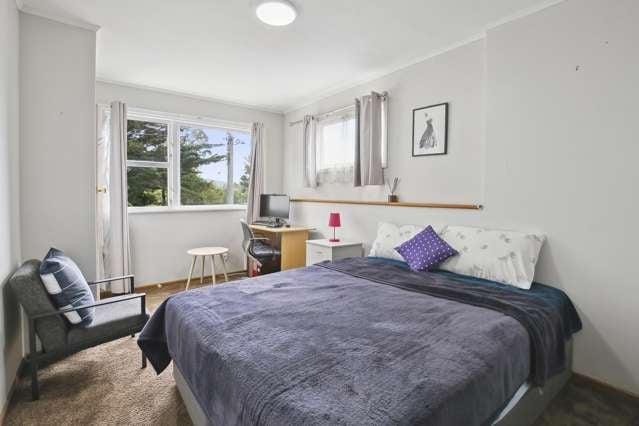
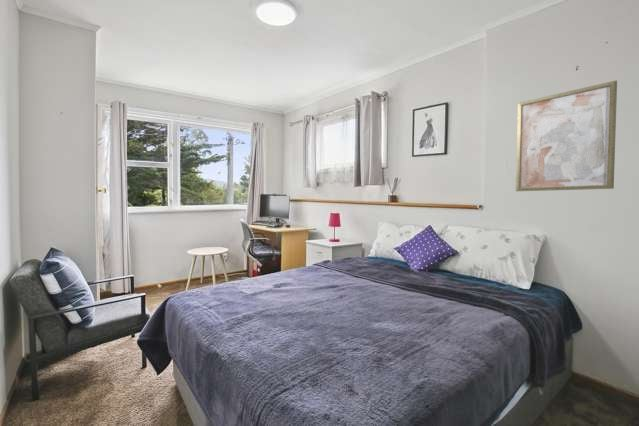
+ wall art [515,79,618,192]
